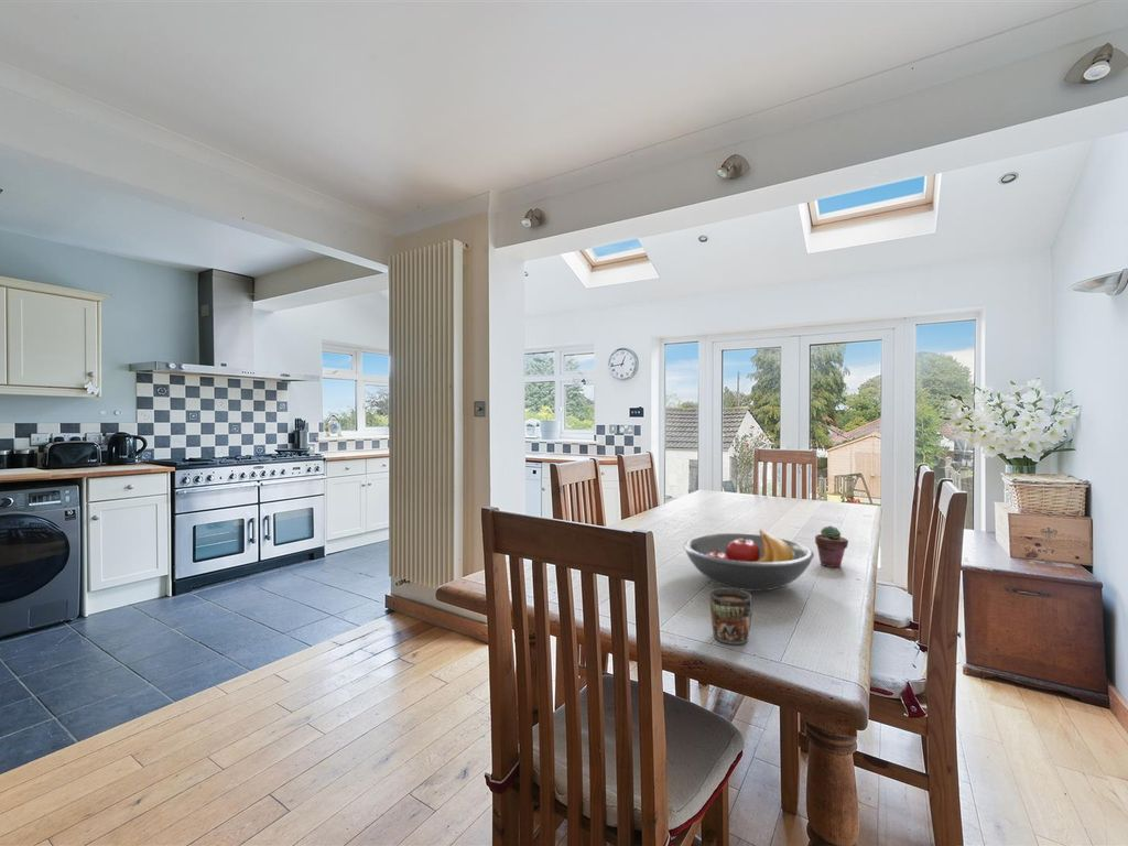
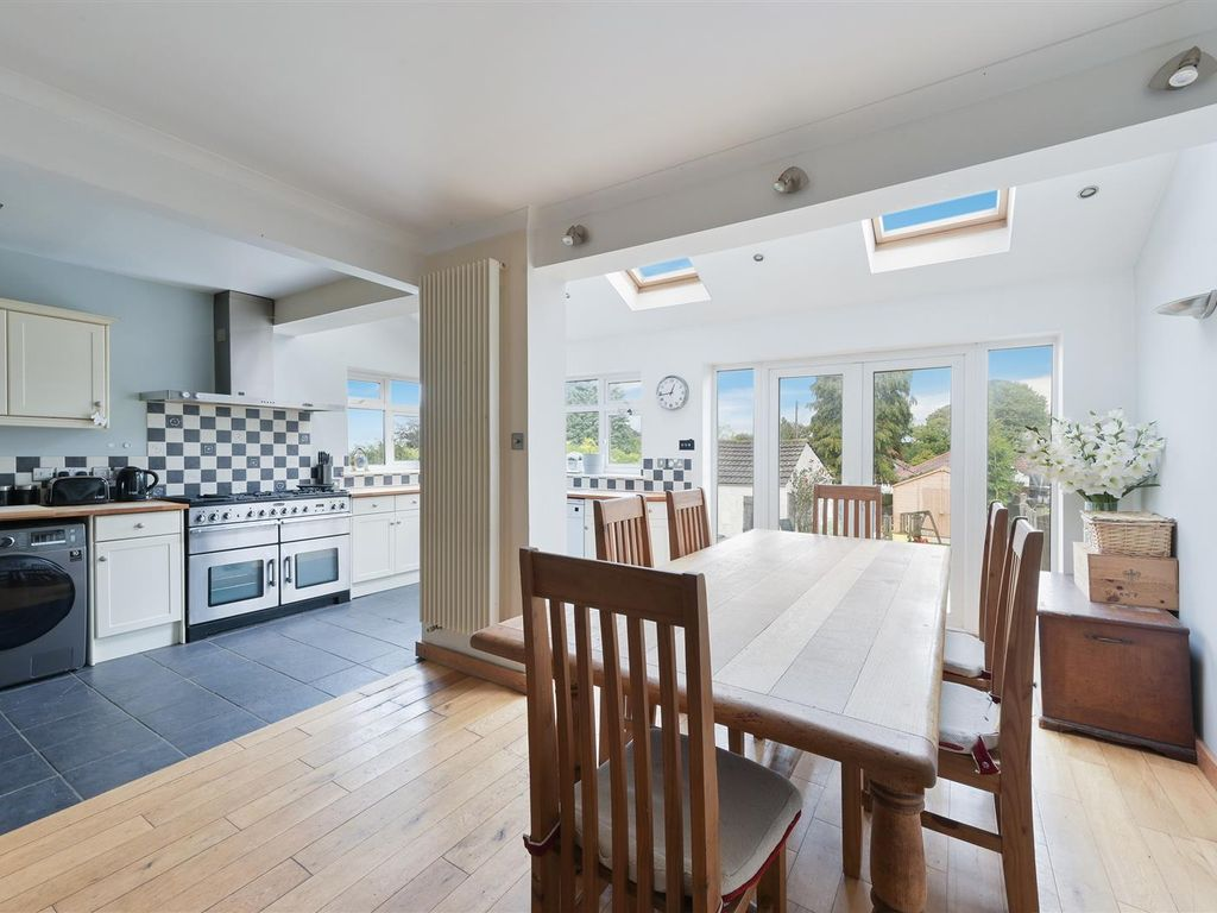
- potted succulent [814,524,849,568]
- fruit bowl [682,529,815,592]
- mug [709,587,752,646]
